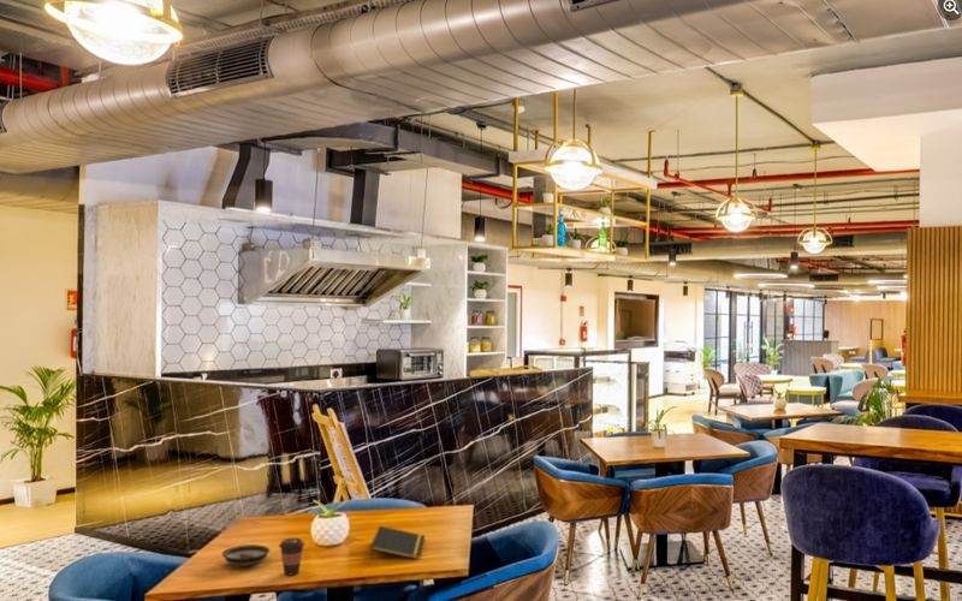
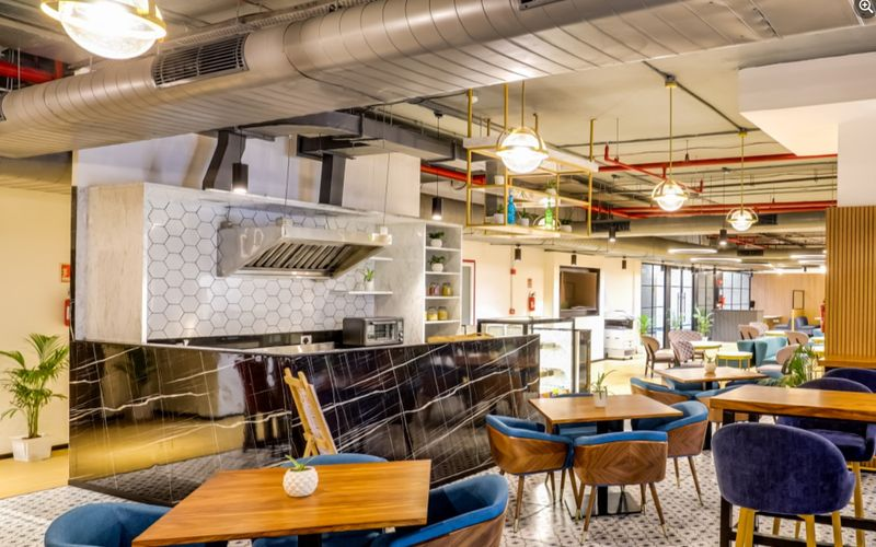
- saucer [221,543,271,567]
- coffee cup [278,536,305,576]
- notepad [369,525,426,561]
